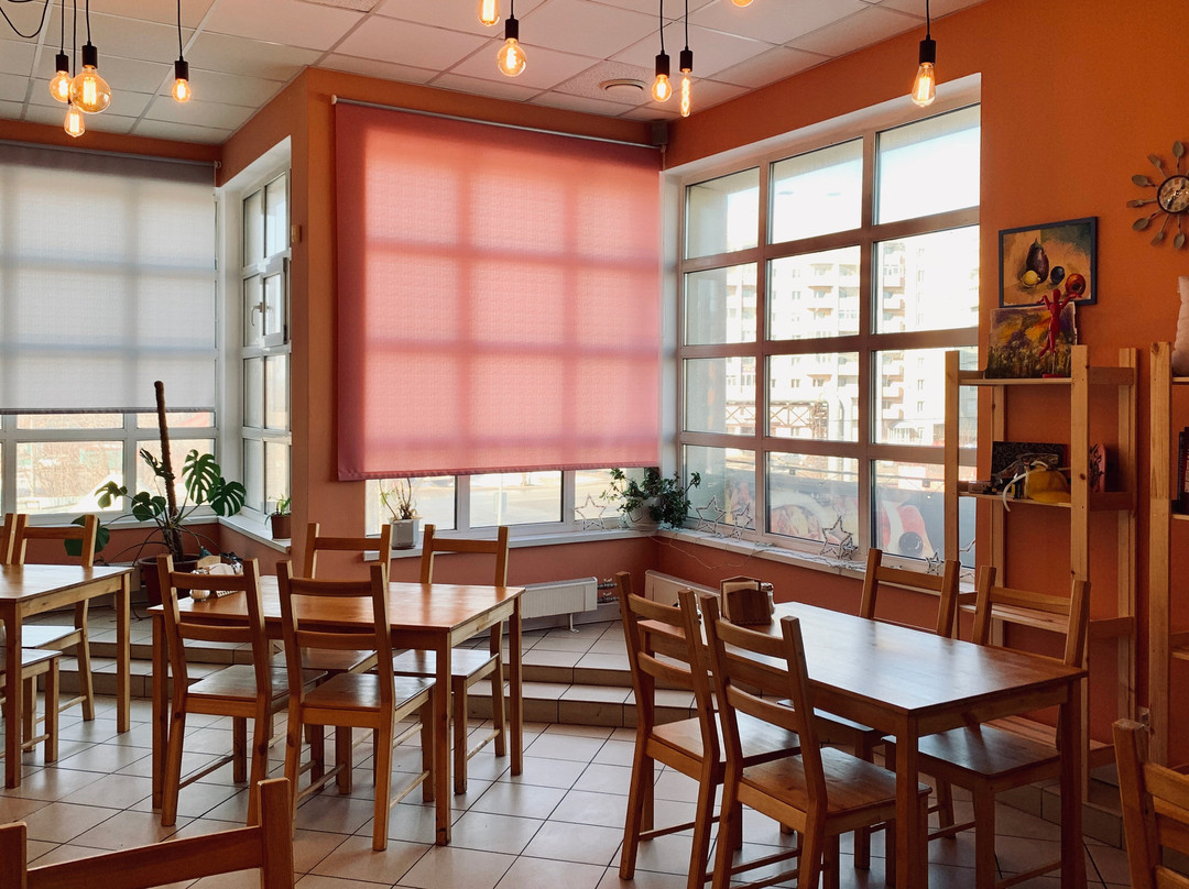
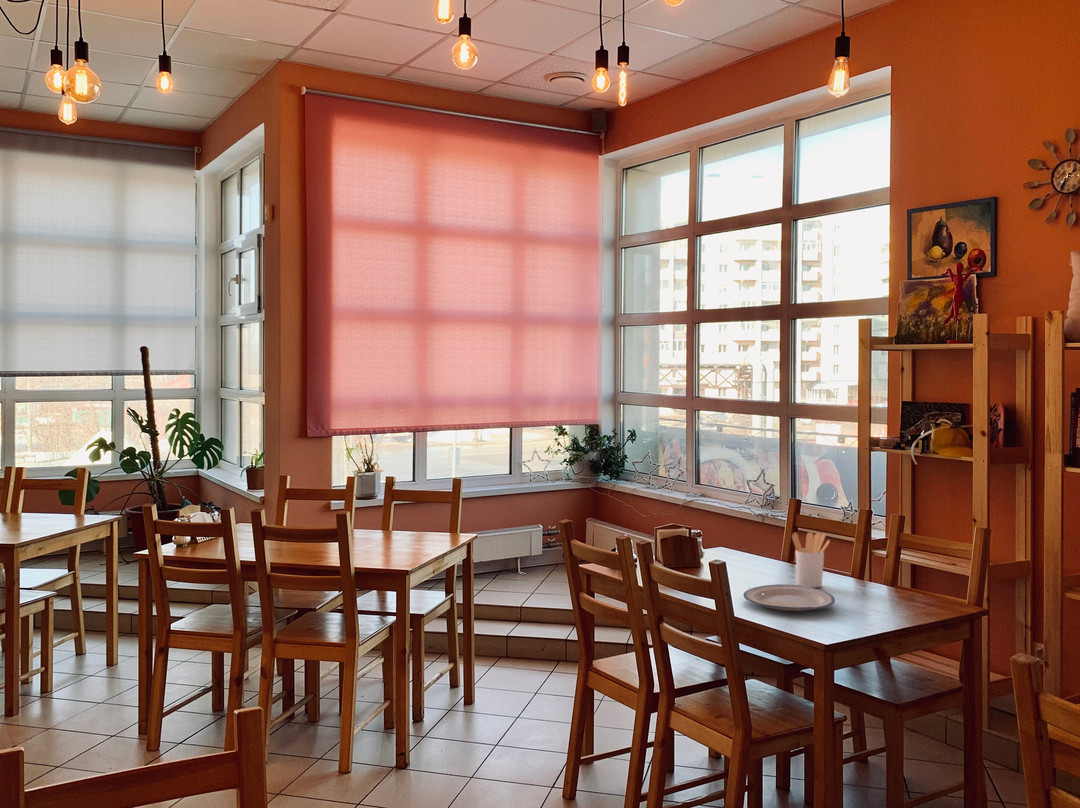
+ plate [743,583,836,612]
+ utensil holder [791,531,831,589]
